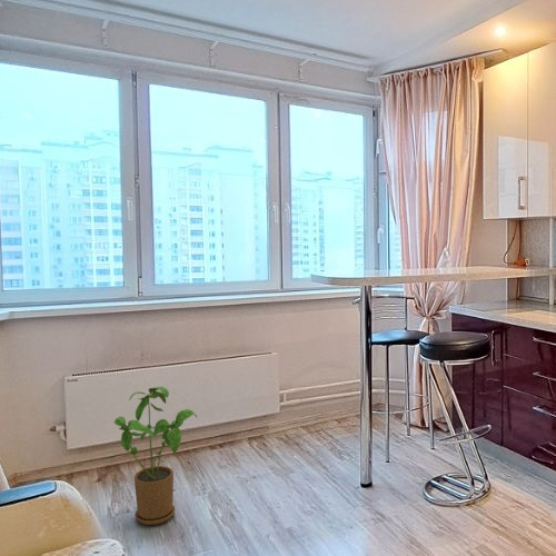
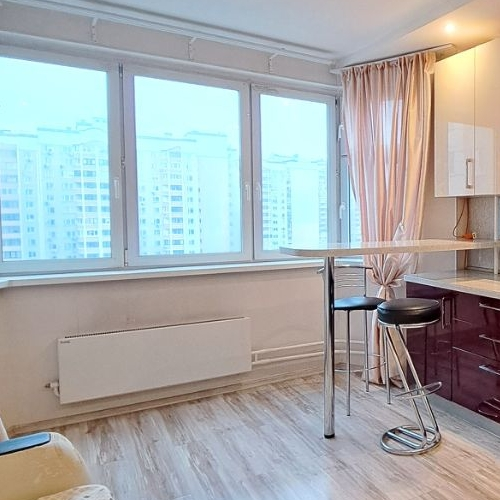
- house plant [113,386,198,526]
